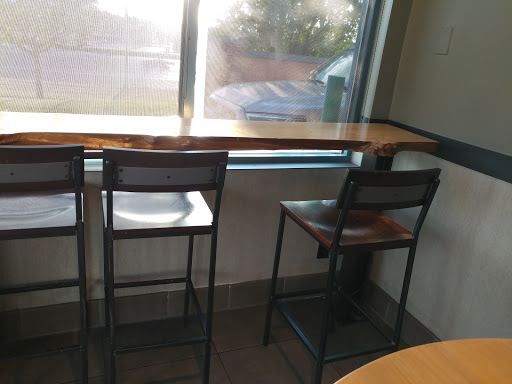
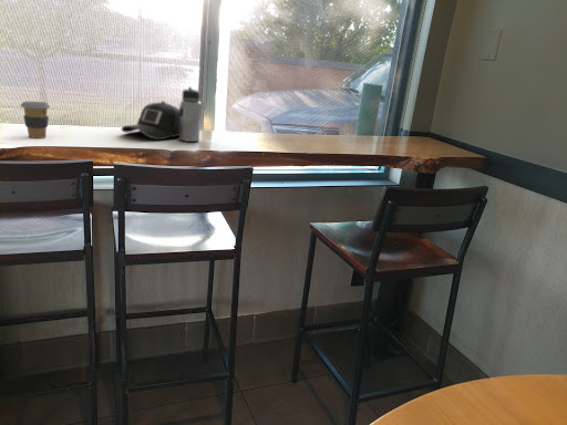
+ water bottle [121,86,203,143]
+ coffee cup [20,101,51,139]
